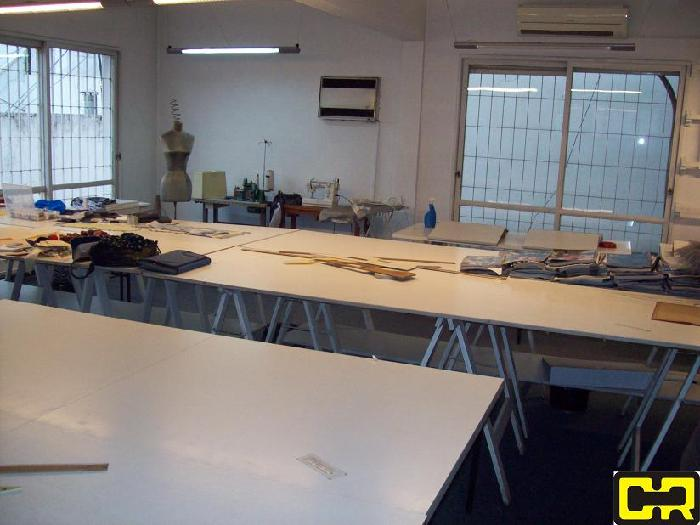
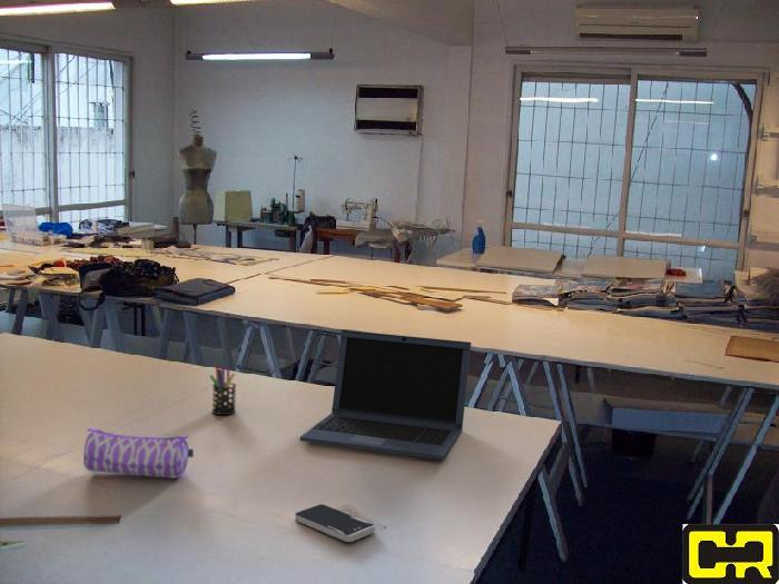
+ smartphone [294,504,376,543]
+ laptop [299,329,472,461]
+ pen holder [209,363,237,416]
+ pencil case [82,426,195,479]
